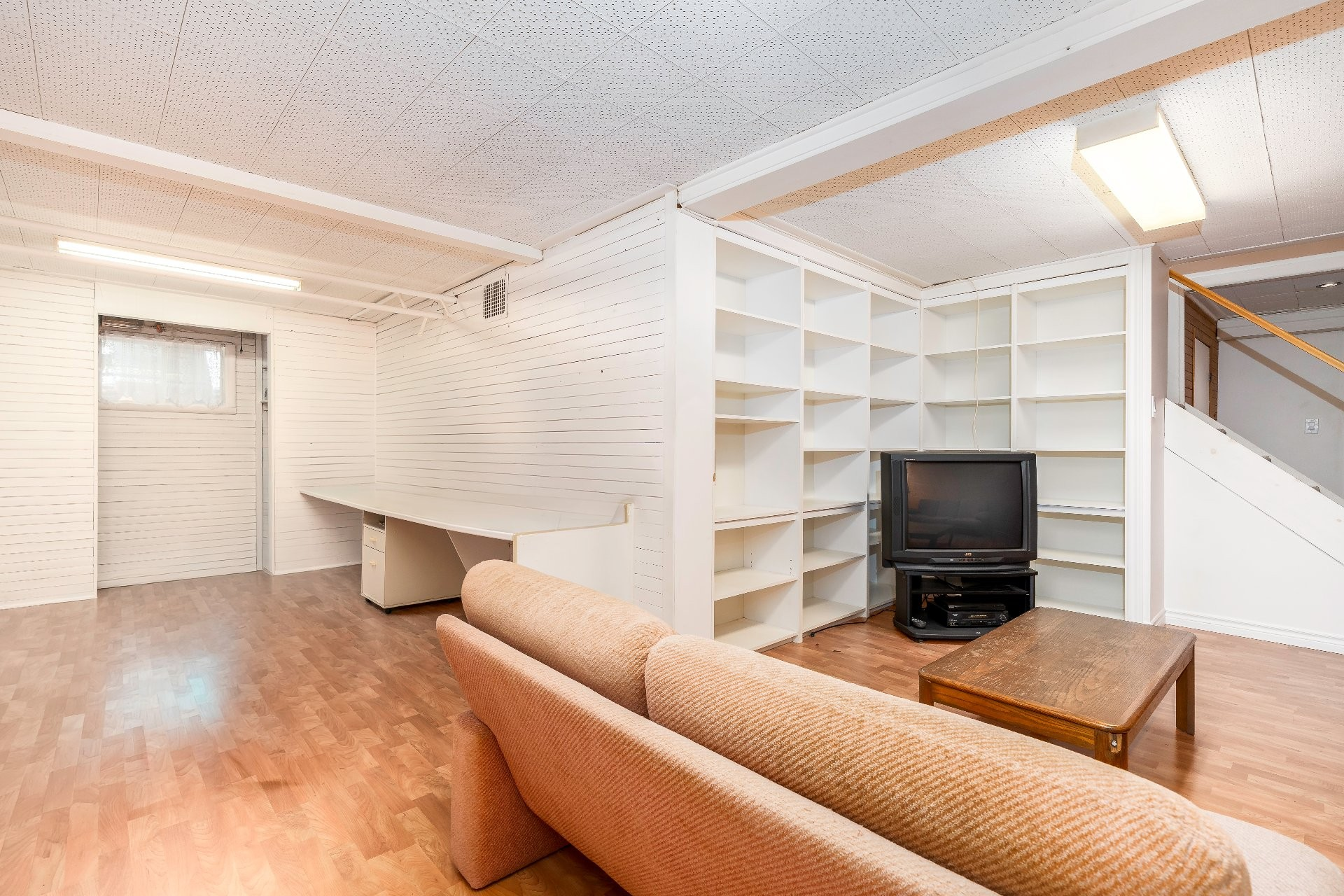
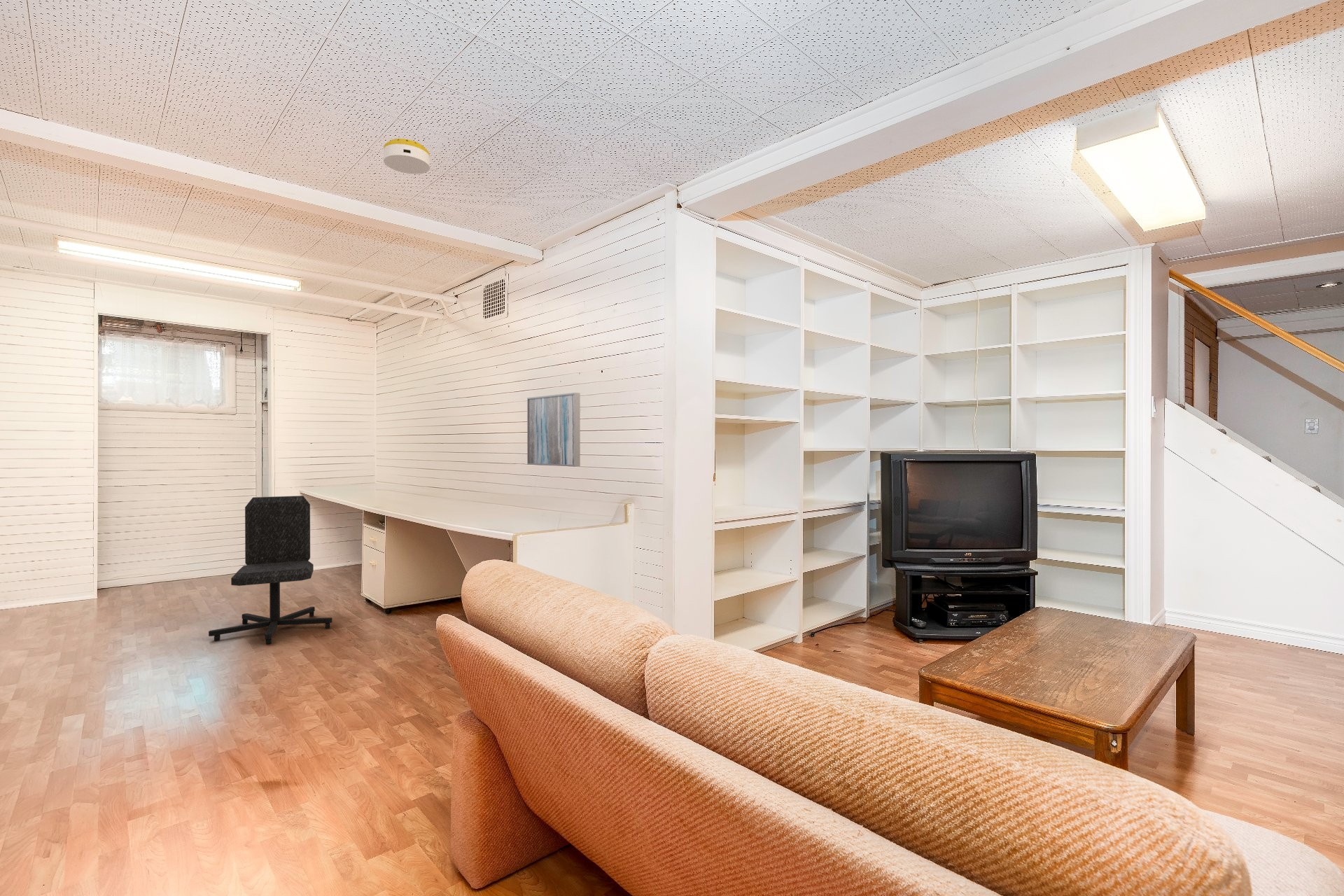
+ smoke detector [383,138,430,175]
+ wall art [526,392,581,467]
+ chair [208,495,333,645]
